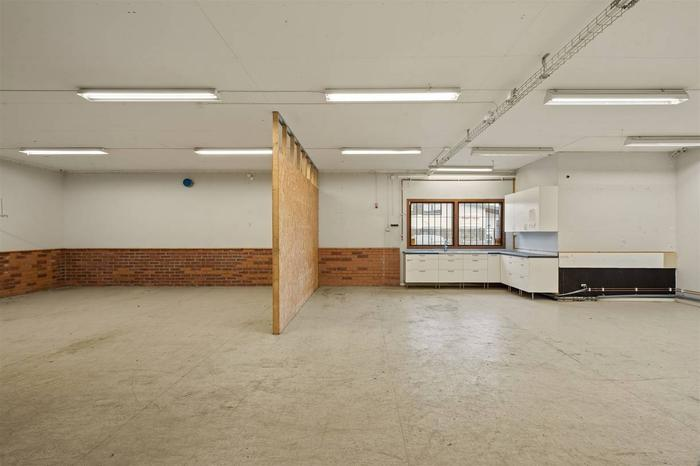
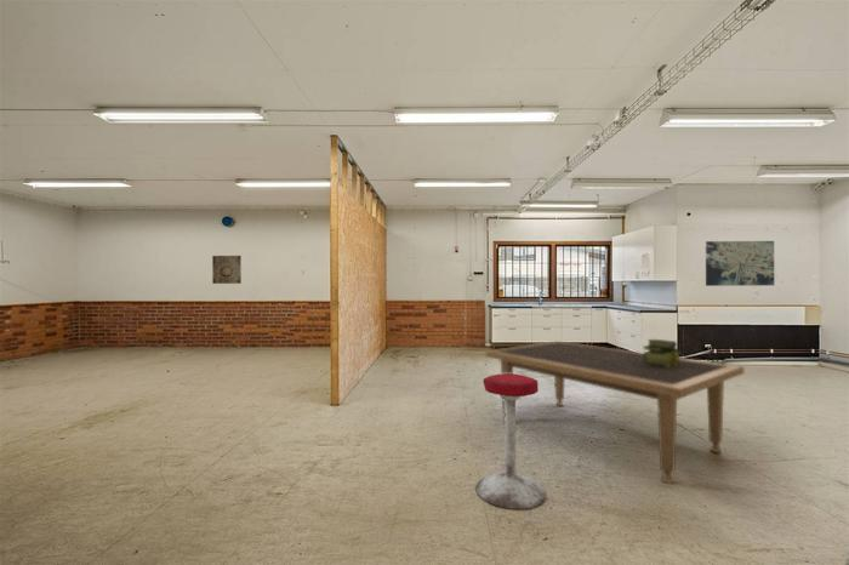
+ wall art [705,240,775,287]
+ stool [474,372,547,509]
+ wall art [211,255,243,285]
+ dining table [484,339,745,485]
+ stack of books [640,338,682,367]
